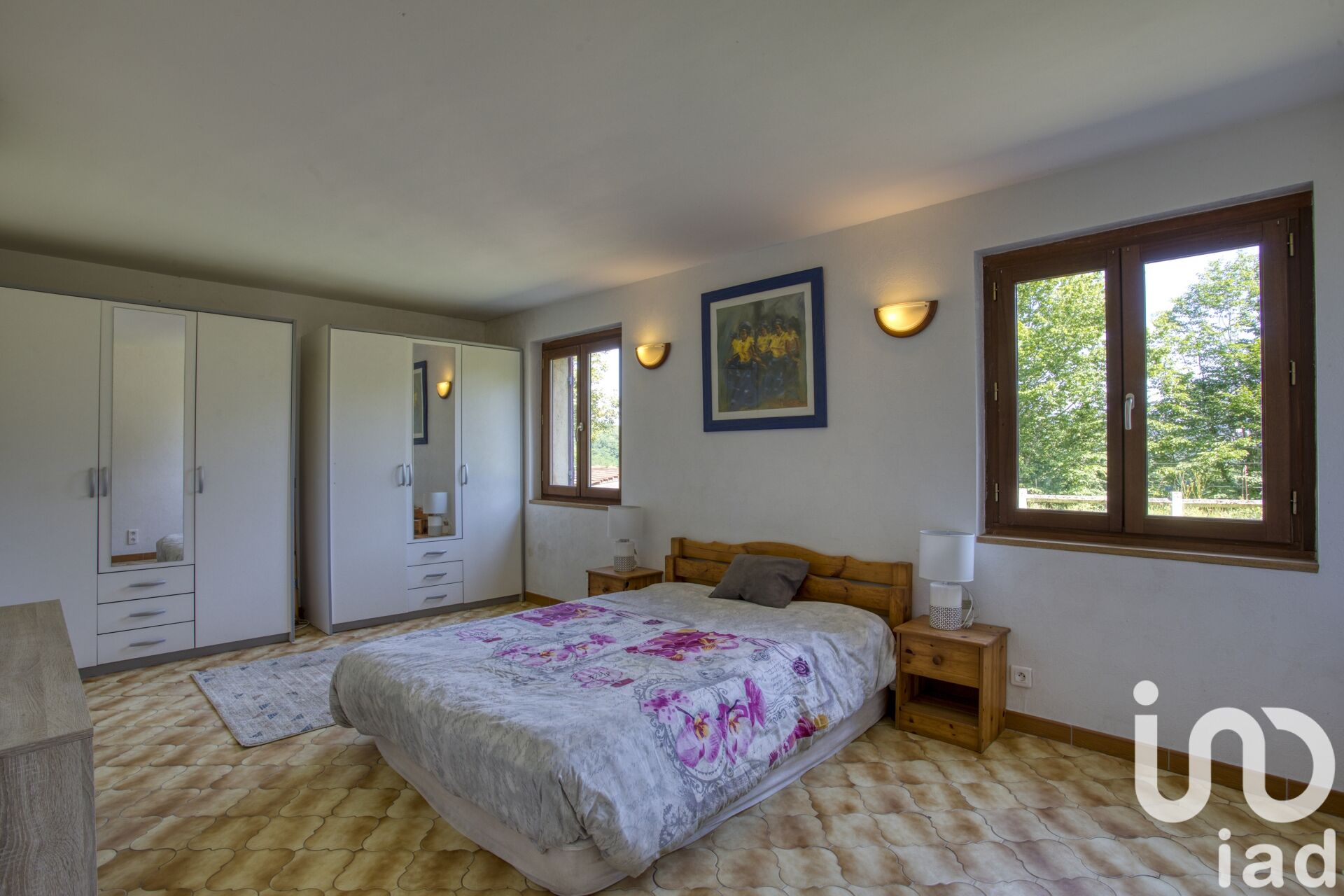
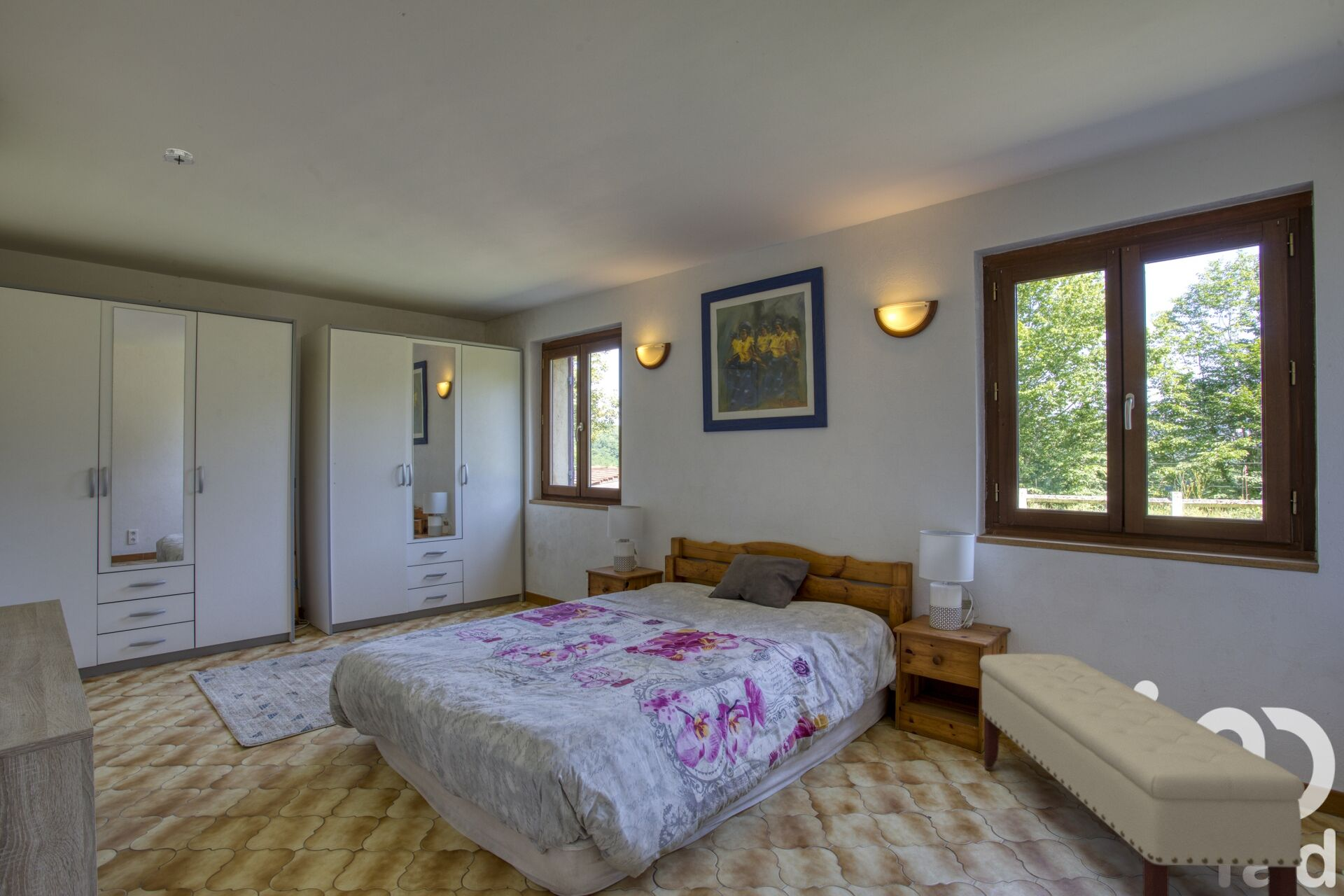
+ bench [979,652,1306,896]
+ smoke detector [162,148,196,166]
